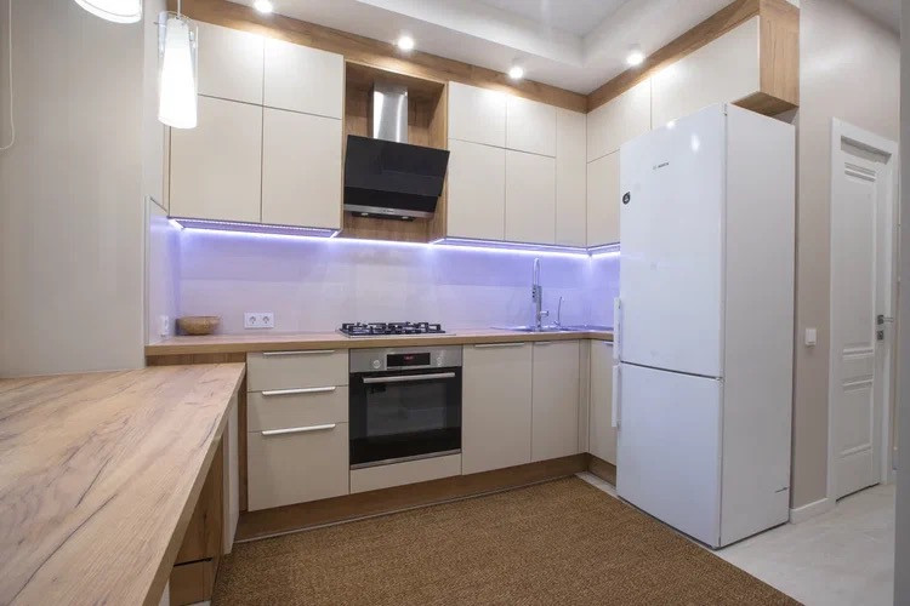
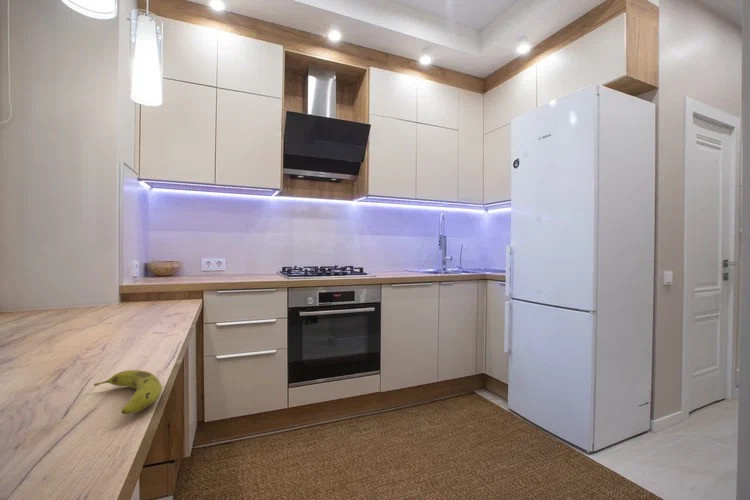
+ fruit [93,369,163,415]
